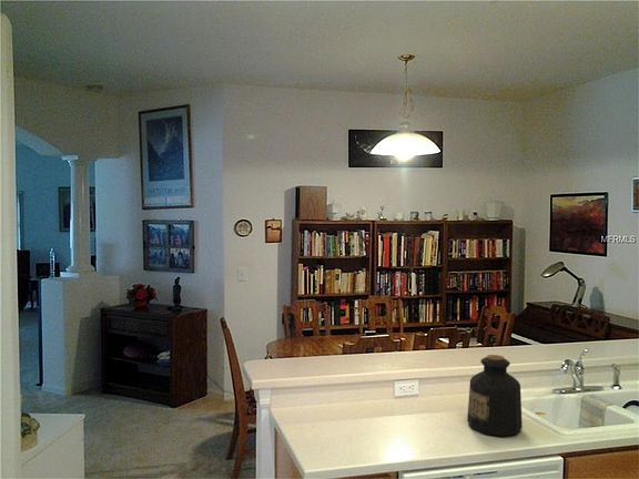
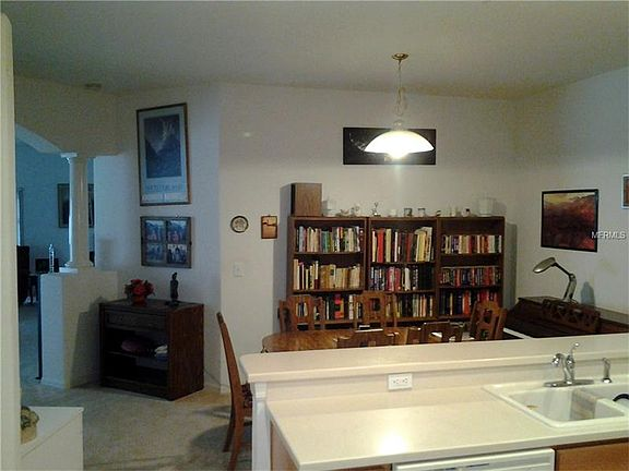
- bottle [466,354,524,437]
